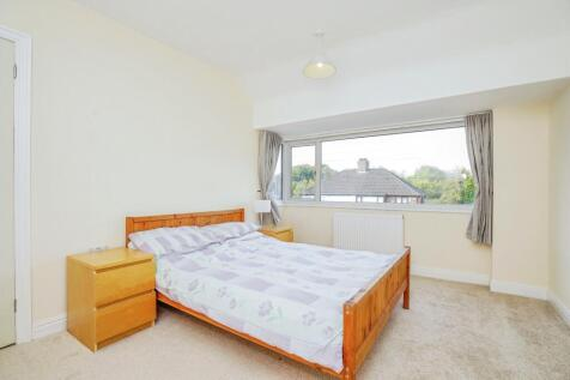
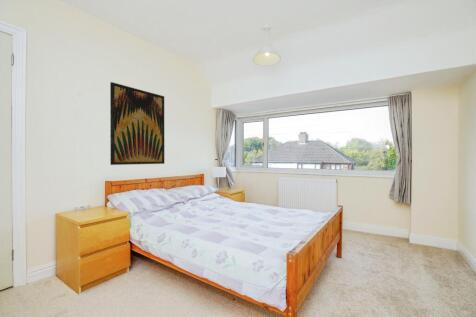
+ wall art [109,81,165,166]
